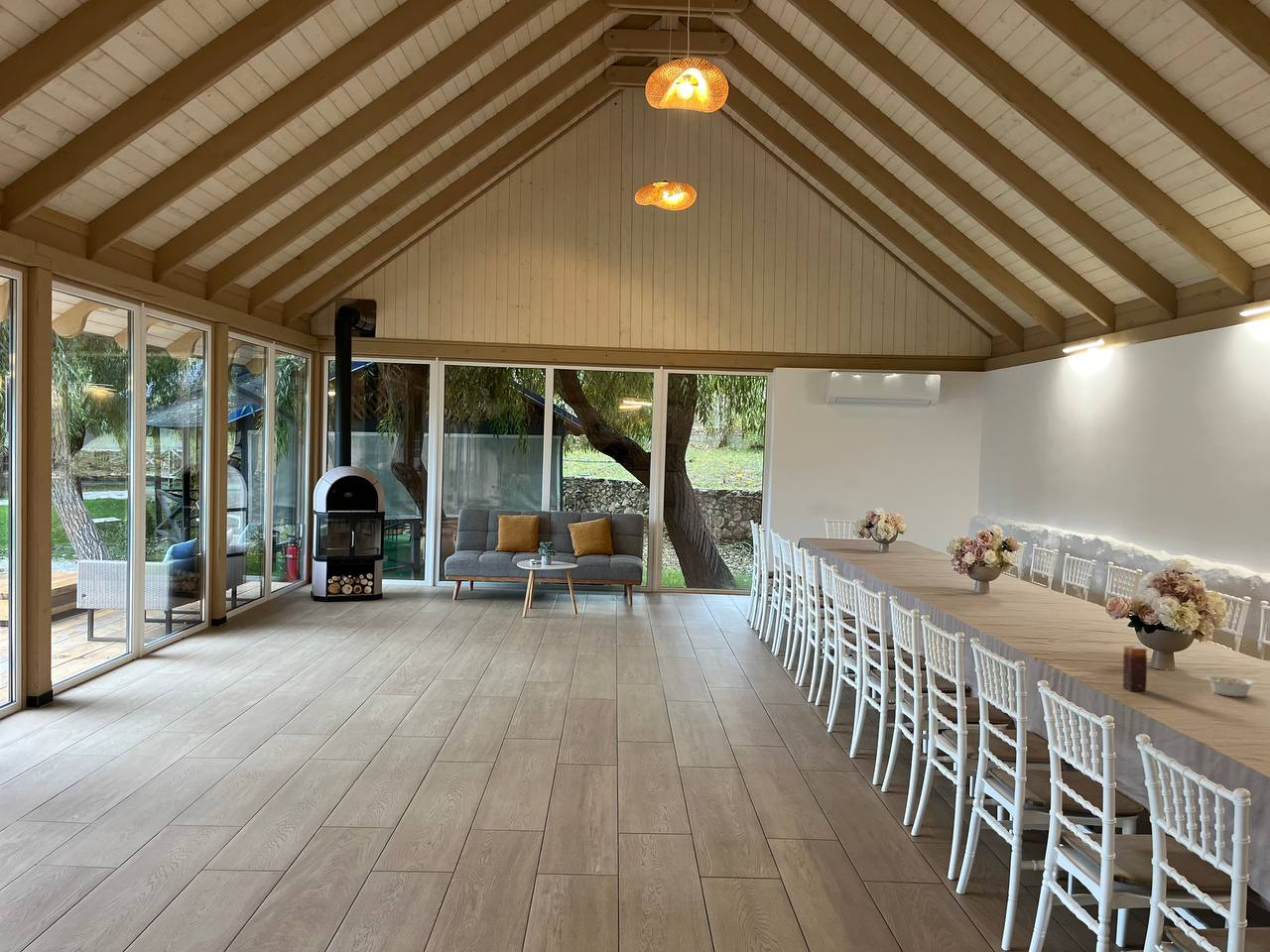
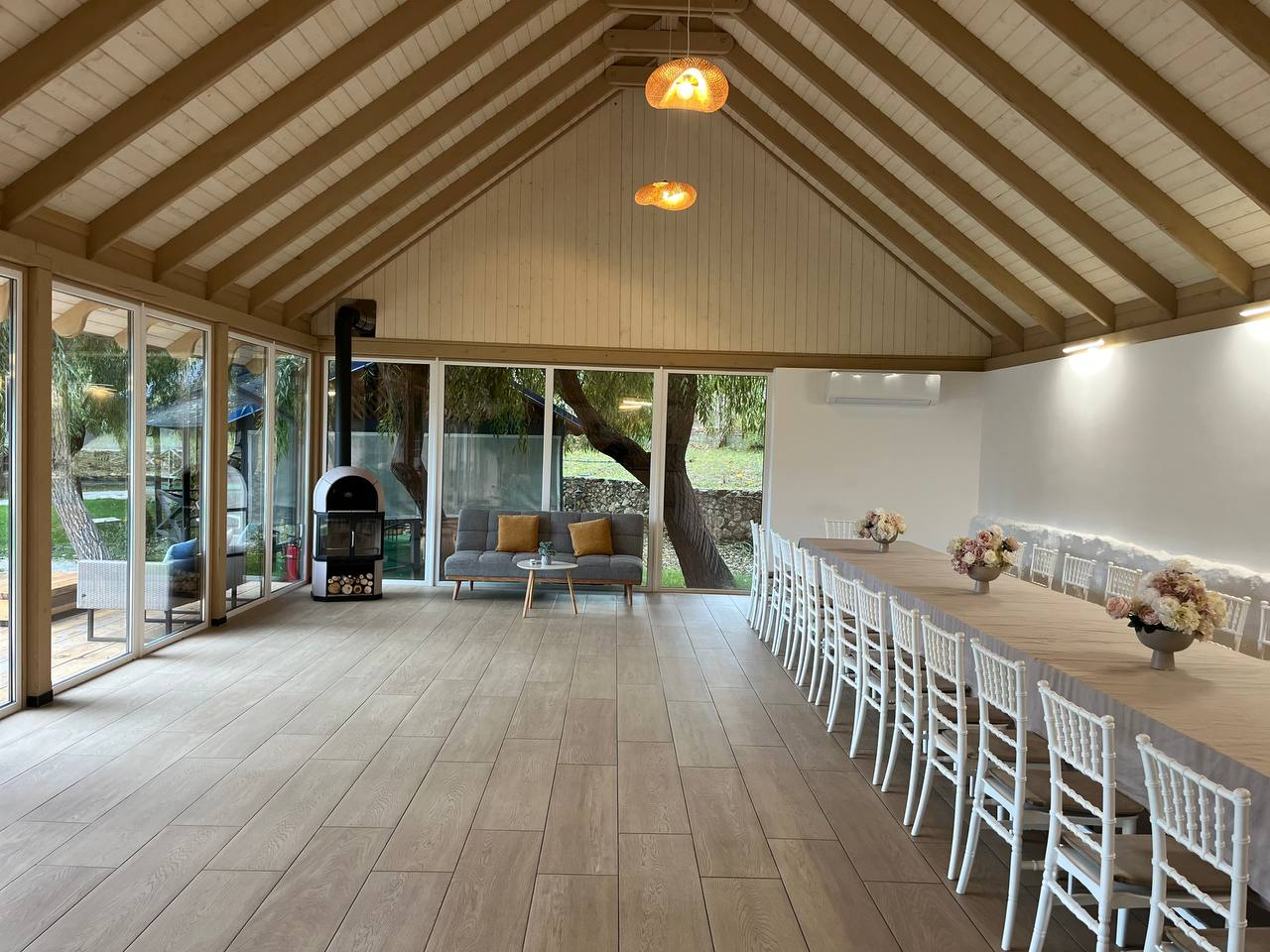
- candle [1122,645,1148,692]
- legume [1206,674,1263,698]
